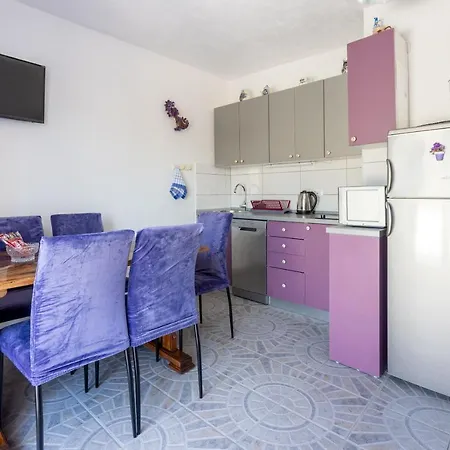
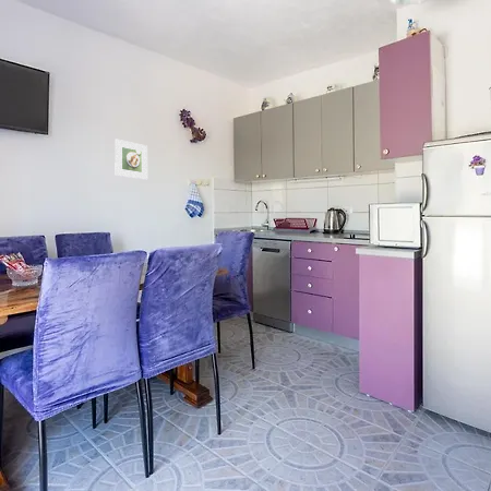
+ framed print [113,139,148,181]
